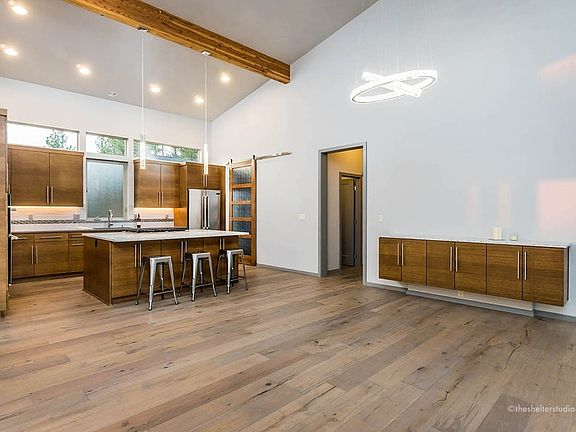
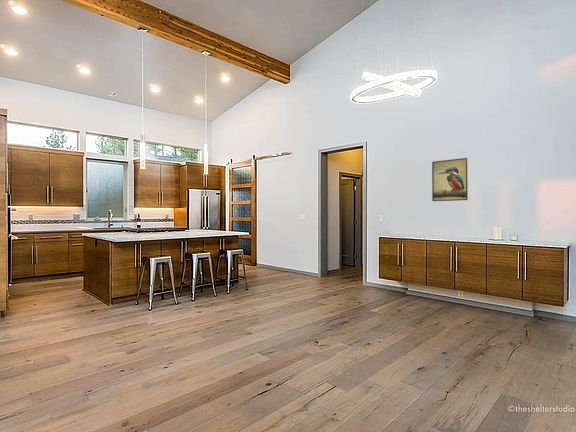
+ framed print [431,157,469,202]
